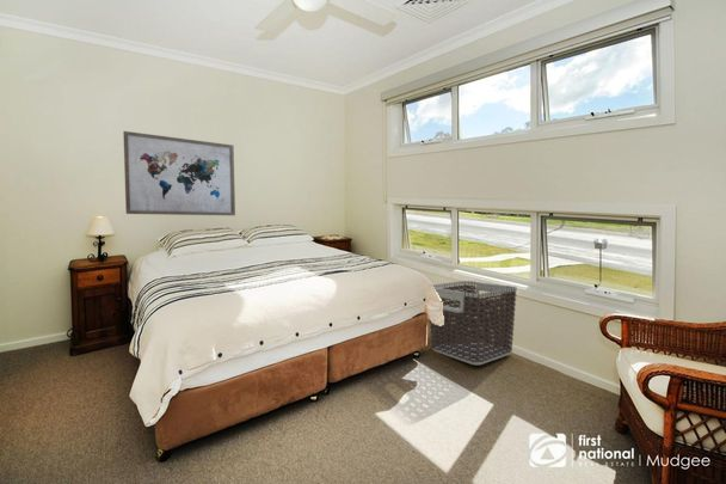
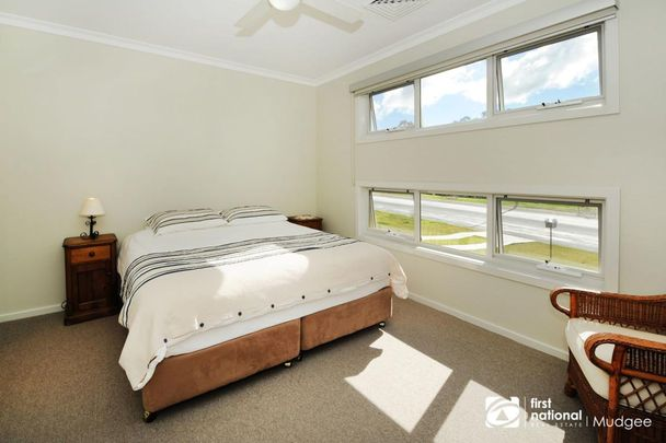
- wall art [122,130,236,216]
- clothes hamper [429,280,518,366]
